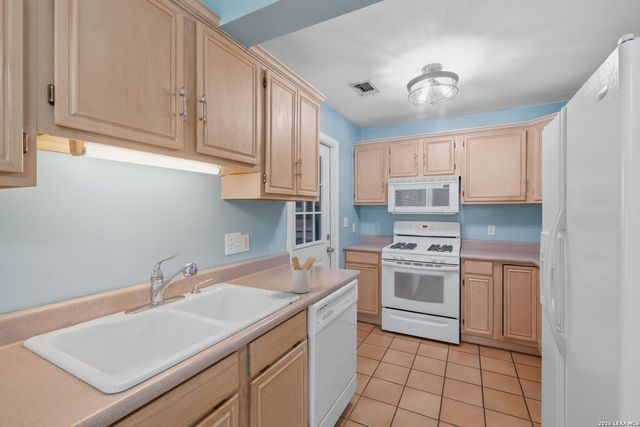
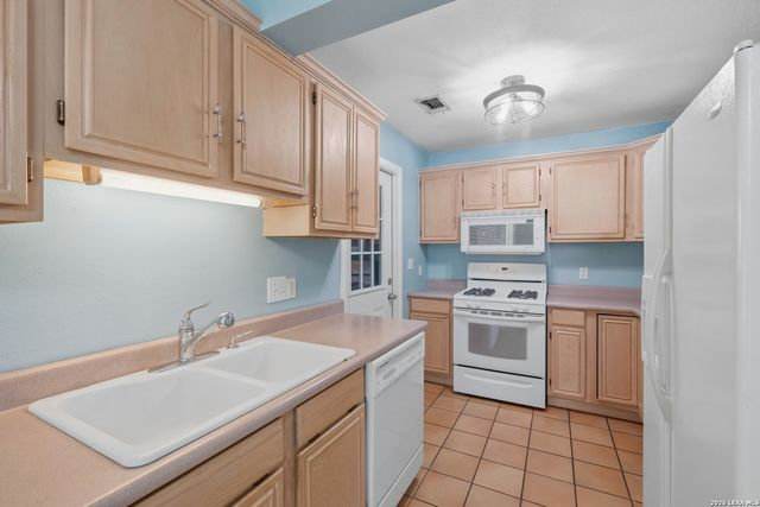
- utensil holder [291,256,317,294]
